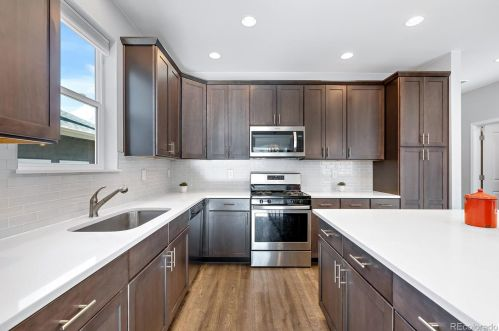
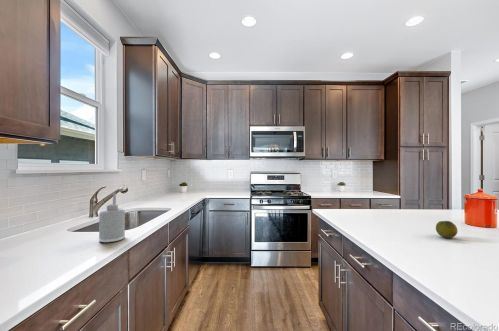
+ soap dispenser [98,192,126,244]
+ fruit [435,220,459,239]
